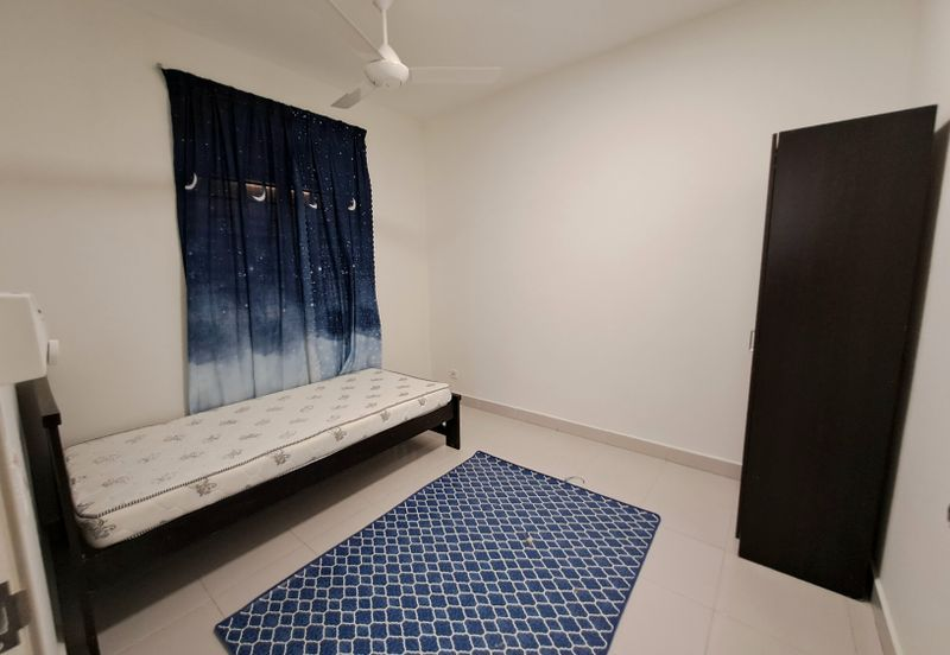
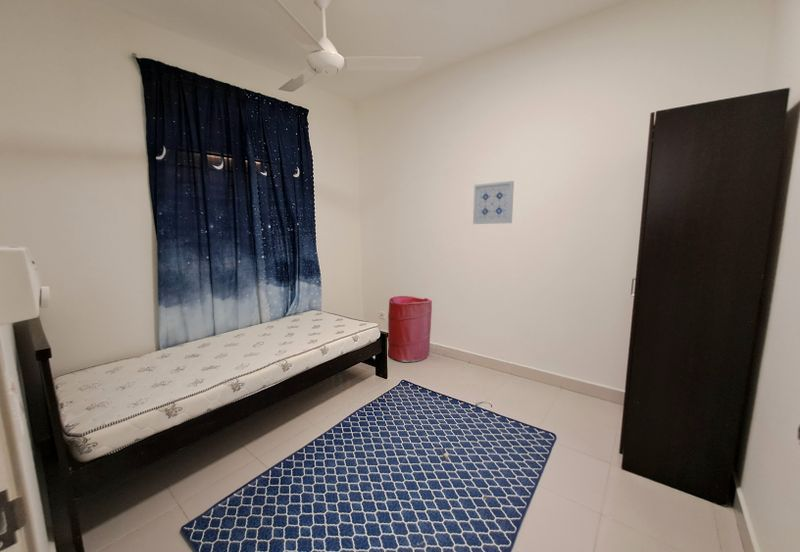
+ laundry hamper [387,295,433,363]
+ wall art [472,180,515,225]
